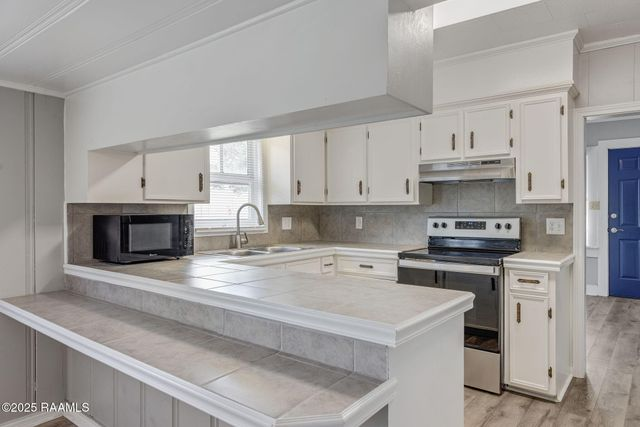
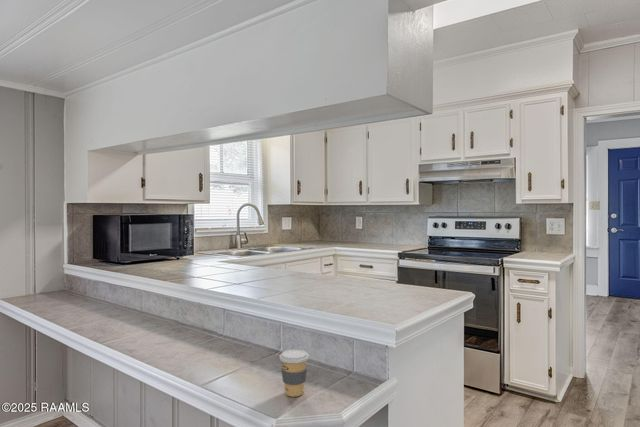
+ coffee cup [279,349,310,398]
